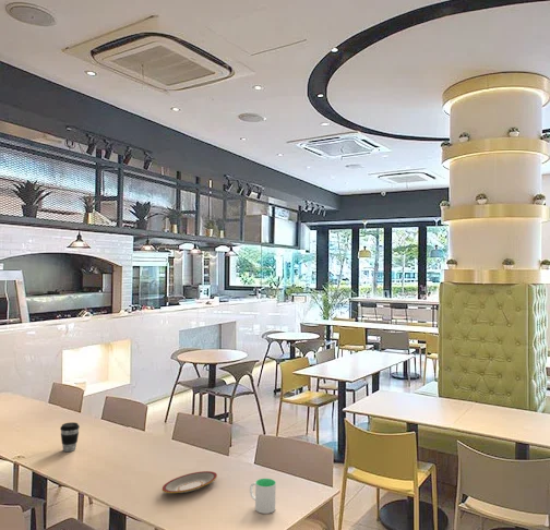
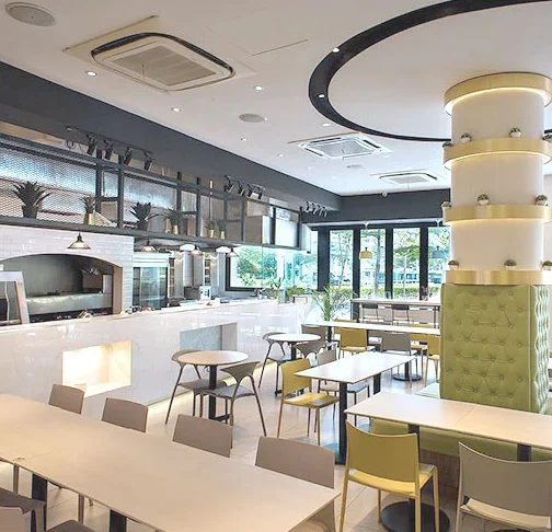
- mug [249,478,277,515]
- coffee cup [59,421,81,453]
- plate [162,470,218,494]
